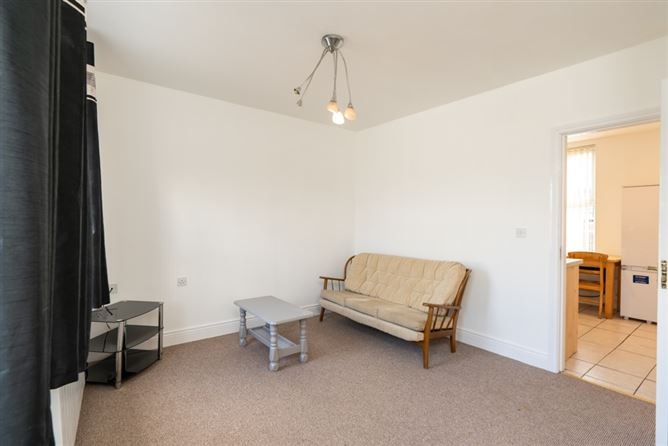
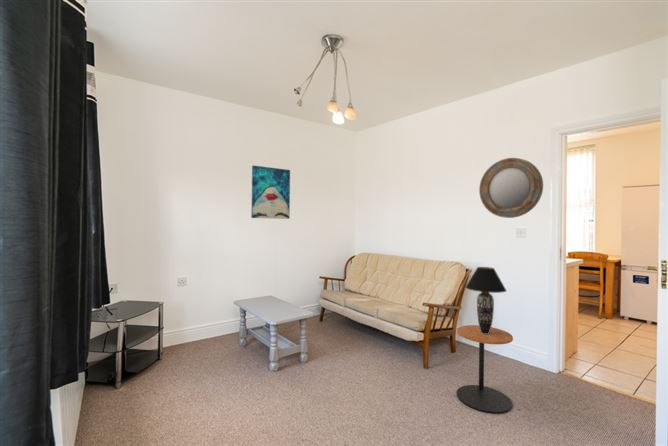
+ wall art [250,164,291,220]
+ table lamp [464,266,508,334]
+ home mirror [478,157,544,219]
+ side table [456,324,514,414]
